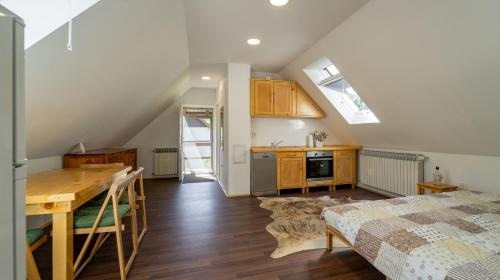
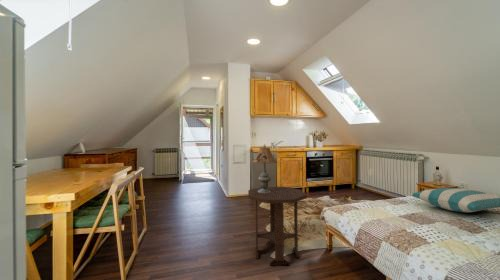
+ pillow [410,187,500,213]
+ side table [247,186,308,267]
+ table lamp [251,143,278,193]
